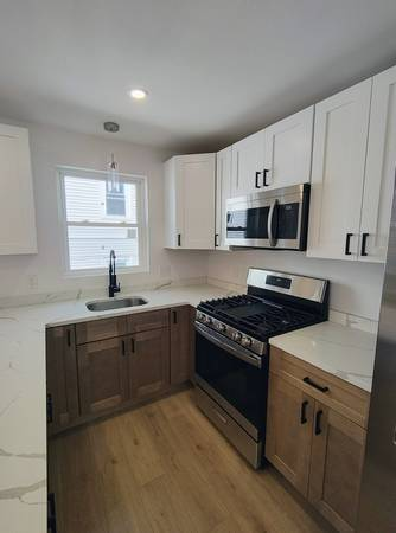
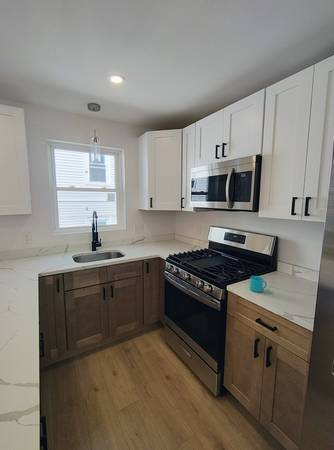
+ cup [249,275,268,293]
